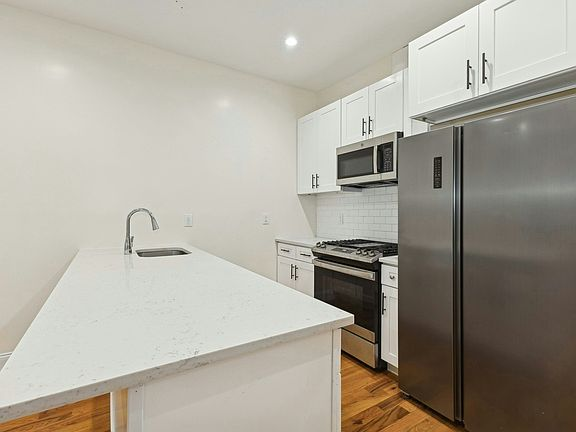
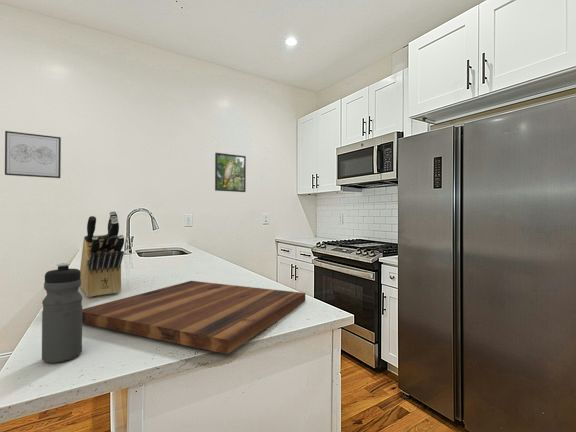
+ wall art [4,130,62,179]
+ cutting board [82,280,306,355]
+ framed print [214,152,247,193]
+ knife block [79,210,125,298]
+ water bottle [41,262,83,364]
